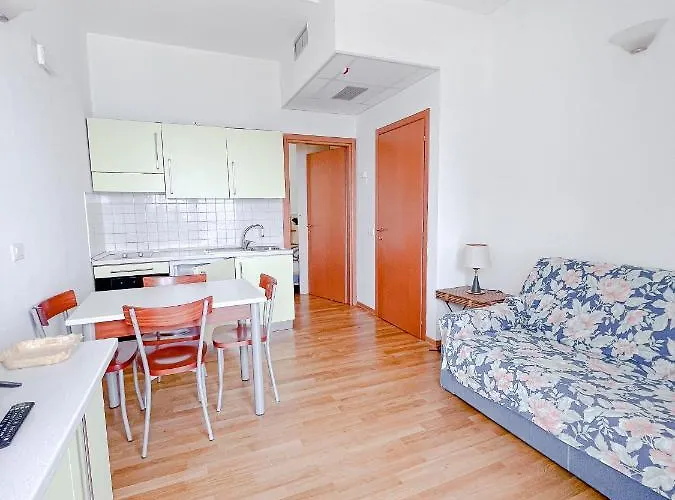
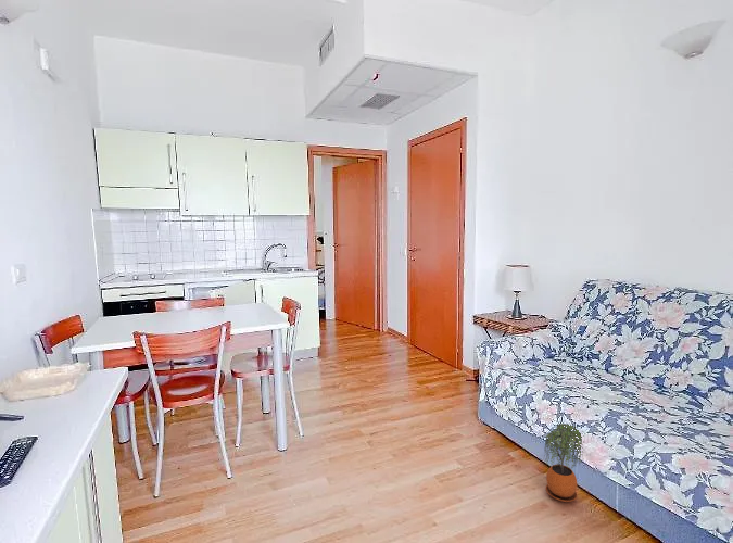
+ potted plant [543,422,583,503]
